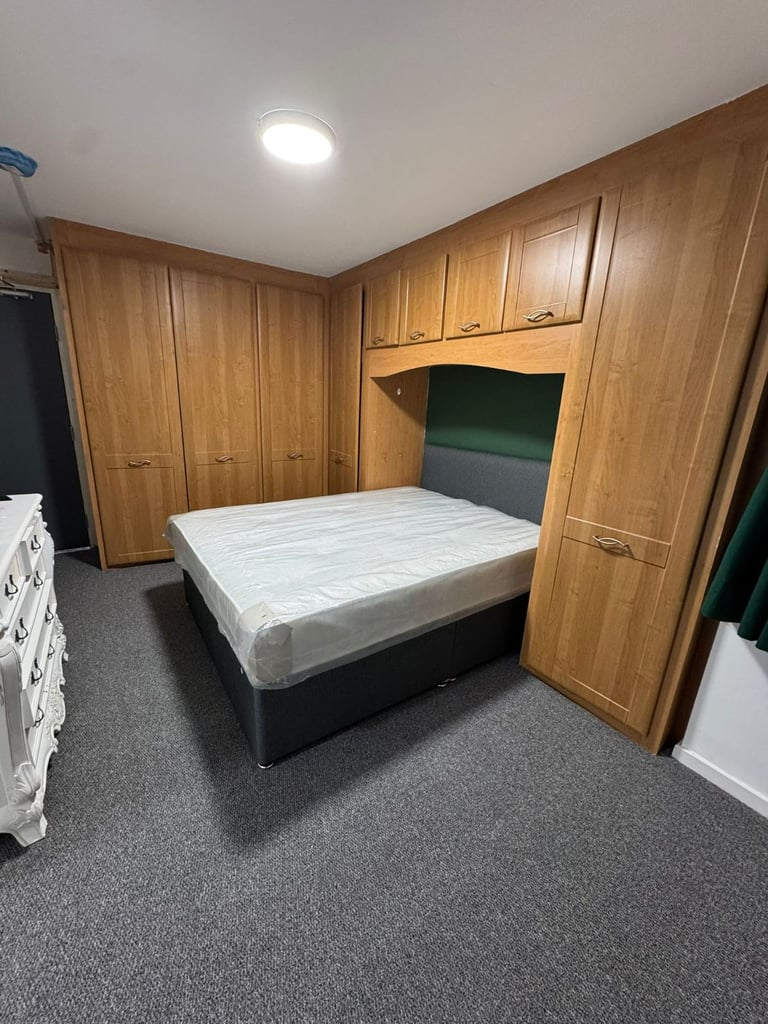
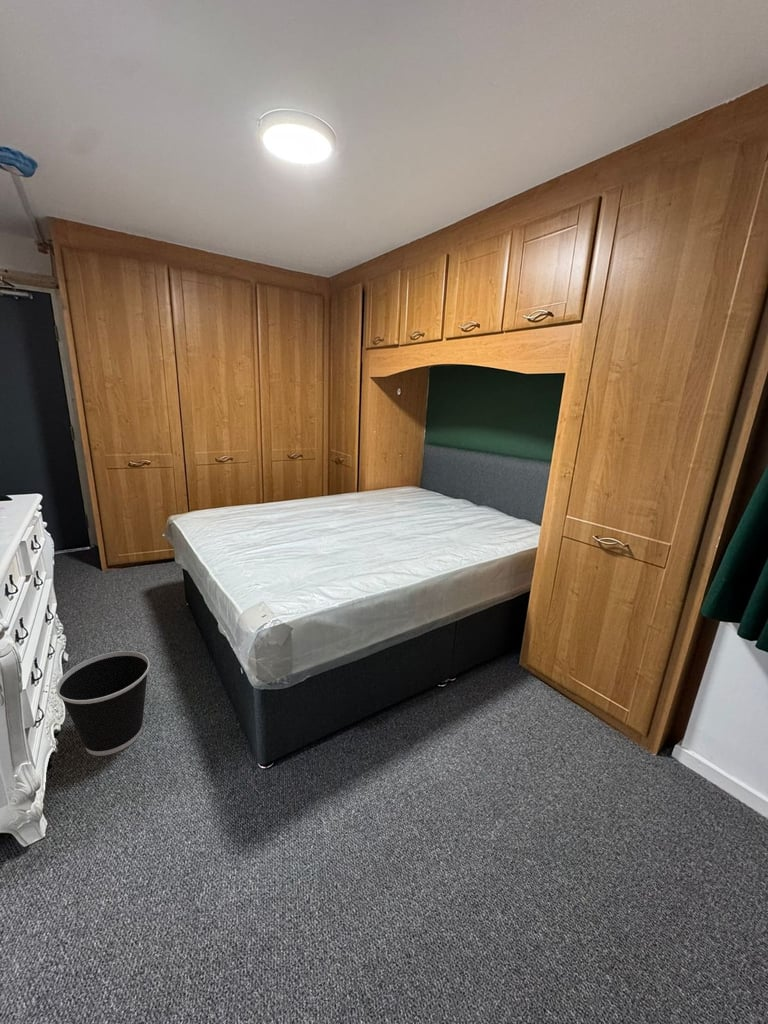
+ wastebasket [55,650,151,757]
